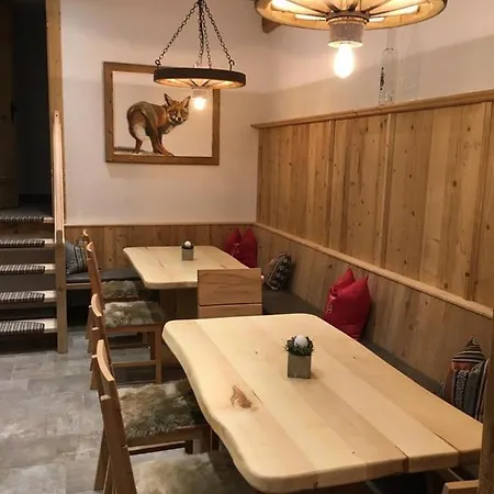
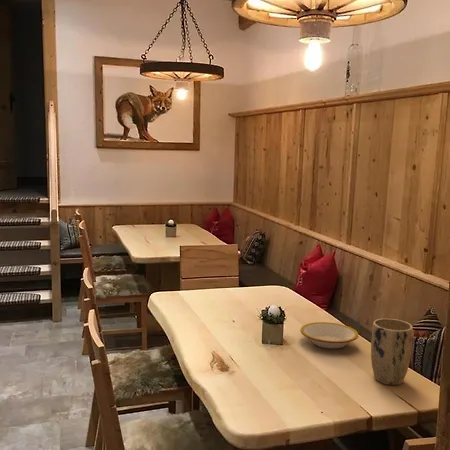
+ plant pot [370,318,414,386]
+ bowl [299,321,359,350]
